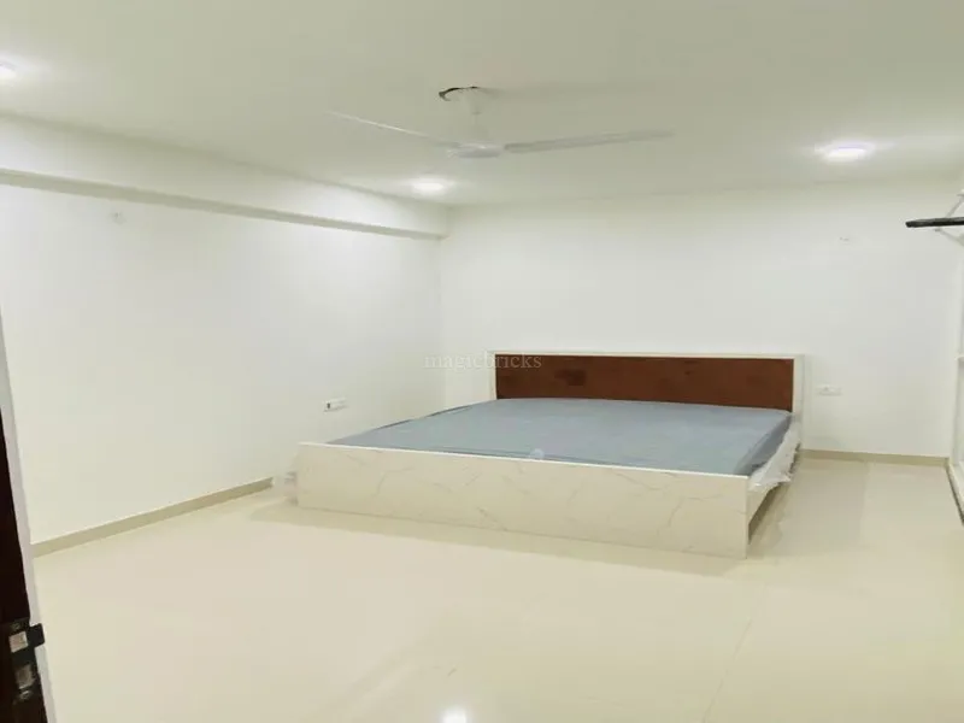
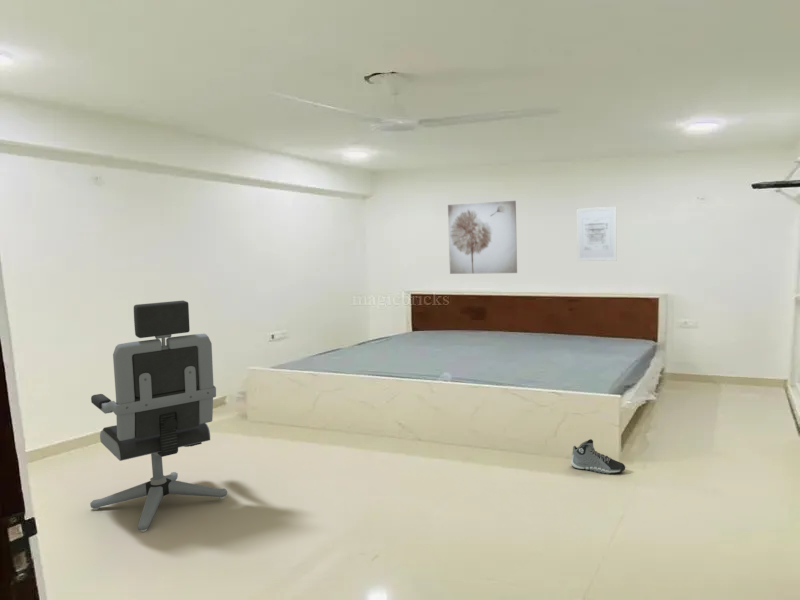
+ wall art [447,200,518,275]
+ sneaker [570,438,626,475]
+ office chair [89,300,228,533]
+ wall art [576,206,618,262]
